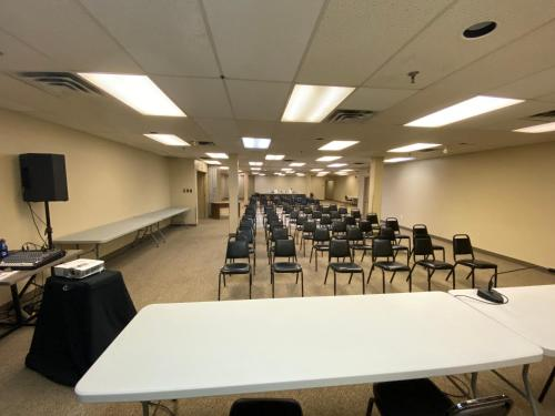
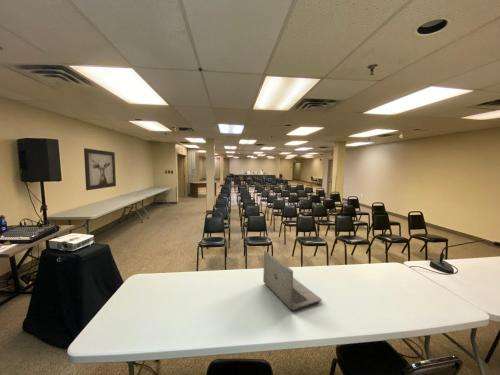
+ wall art [83,147,117,191]
+ laptop [262,250,323,311]
